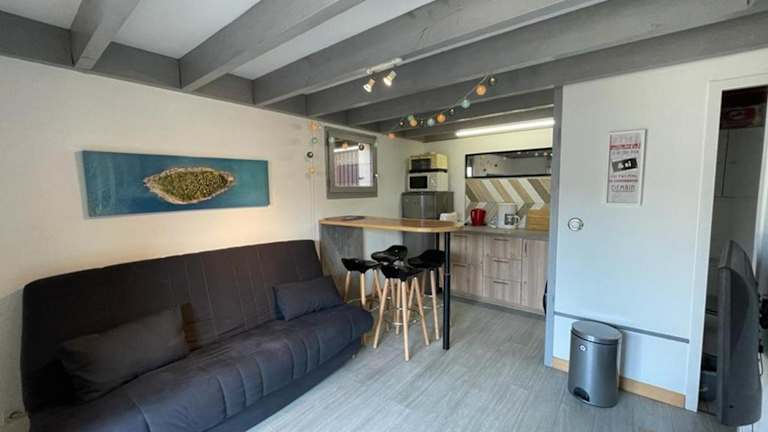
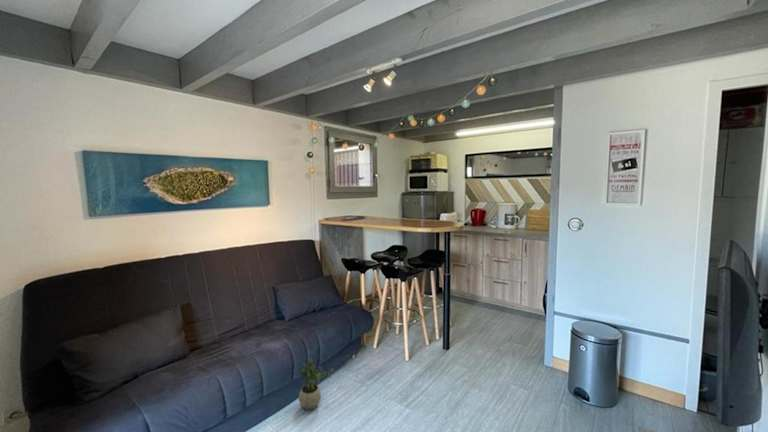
+ potted plant [298,357,335,412]
